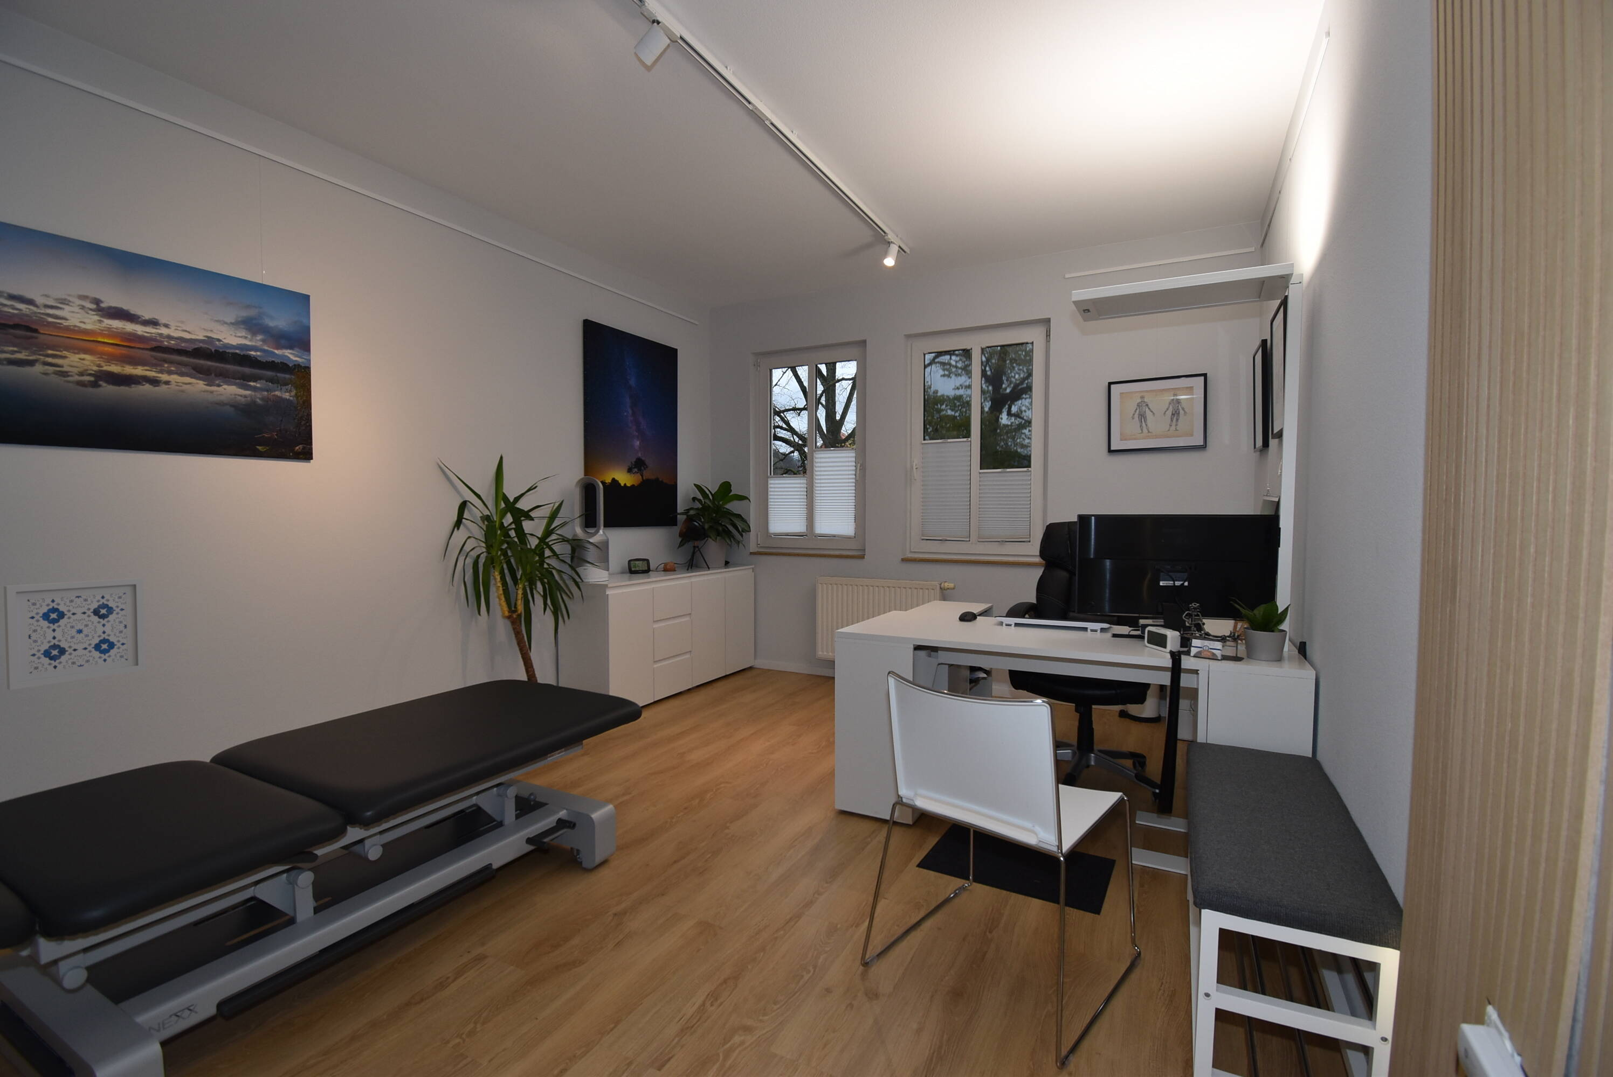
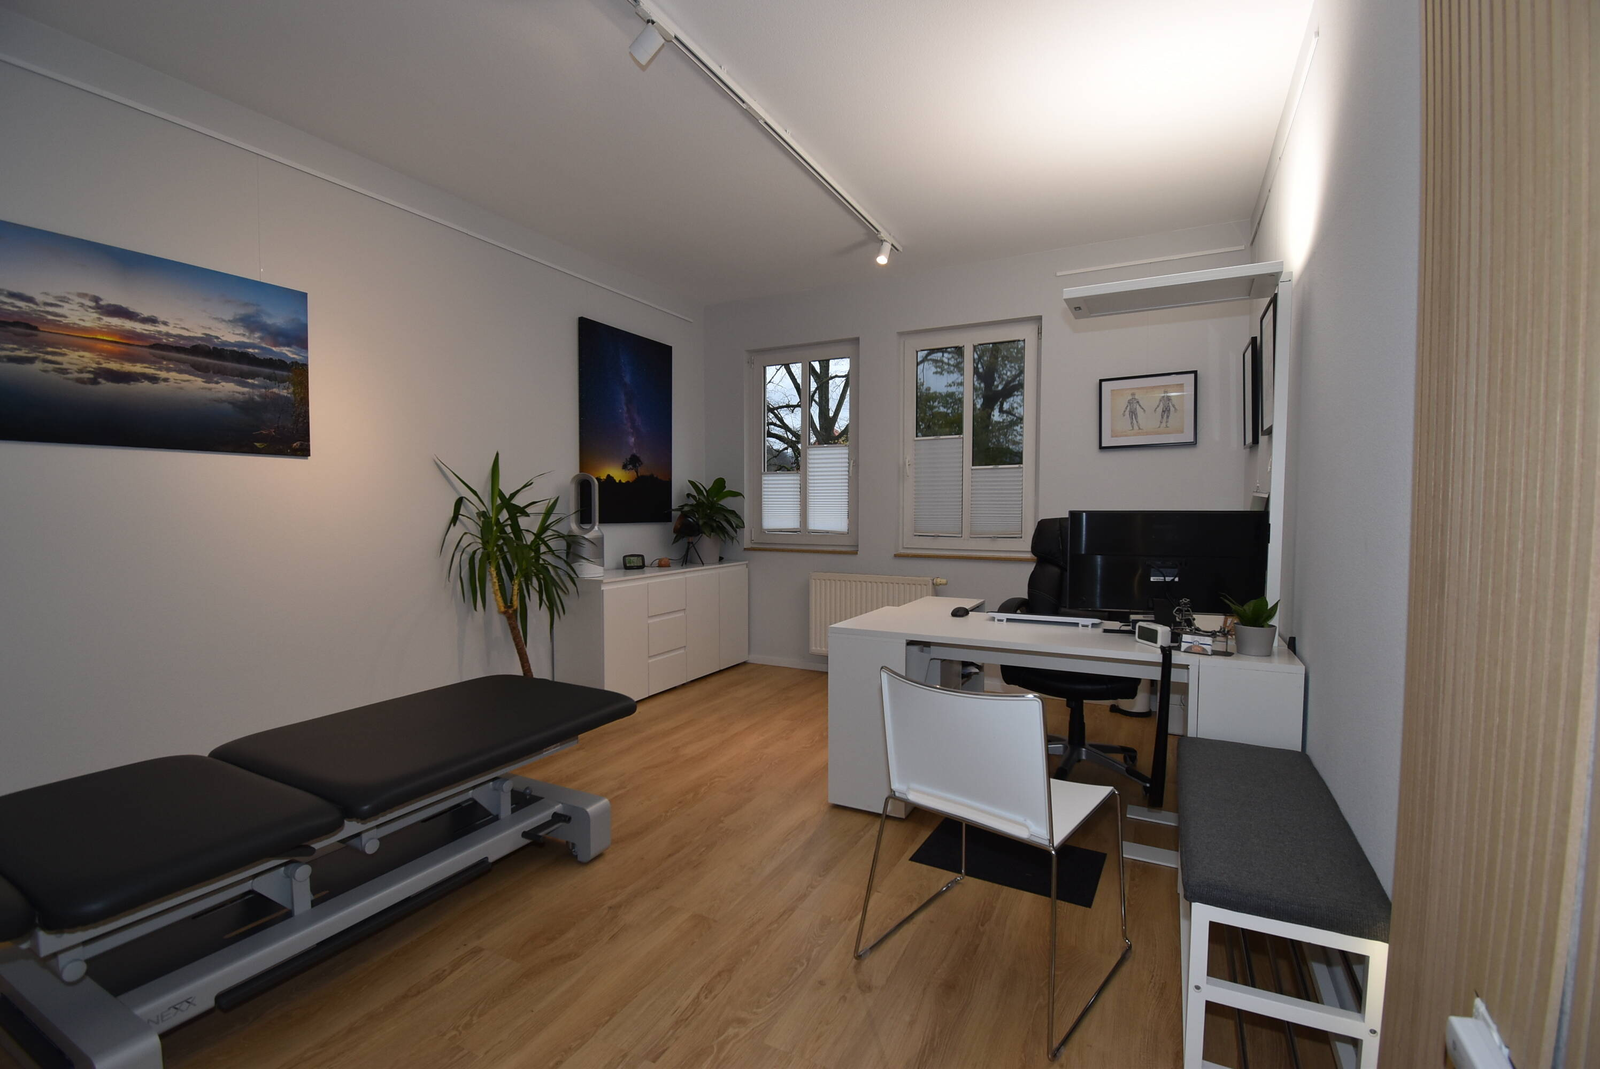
- wall art [4,577,146,691]
